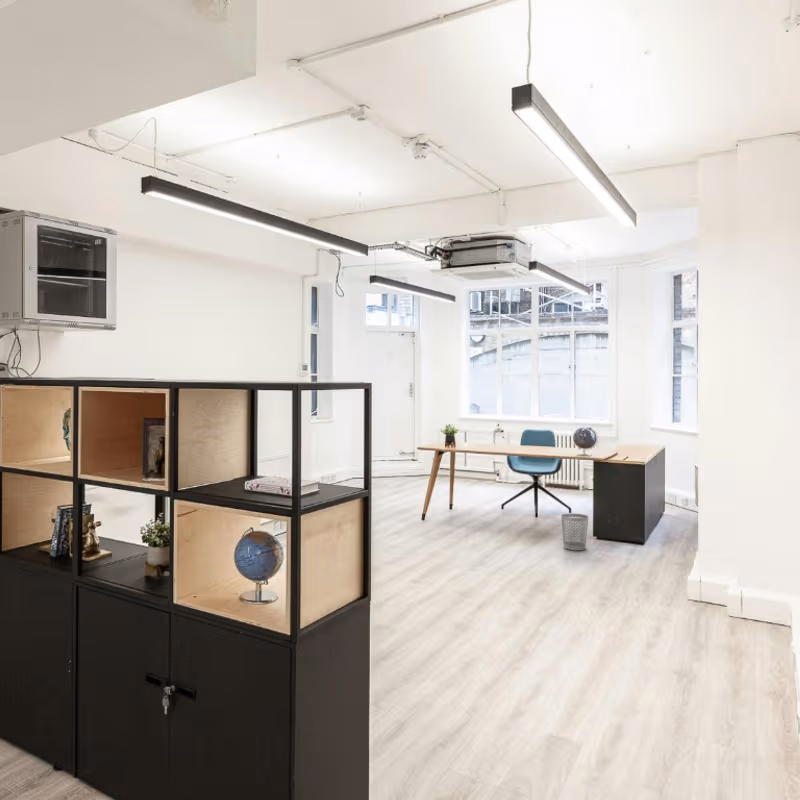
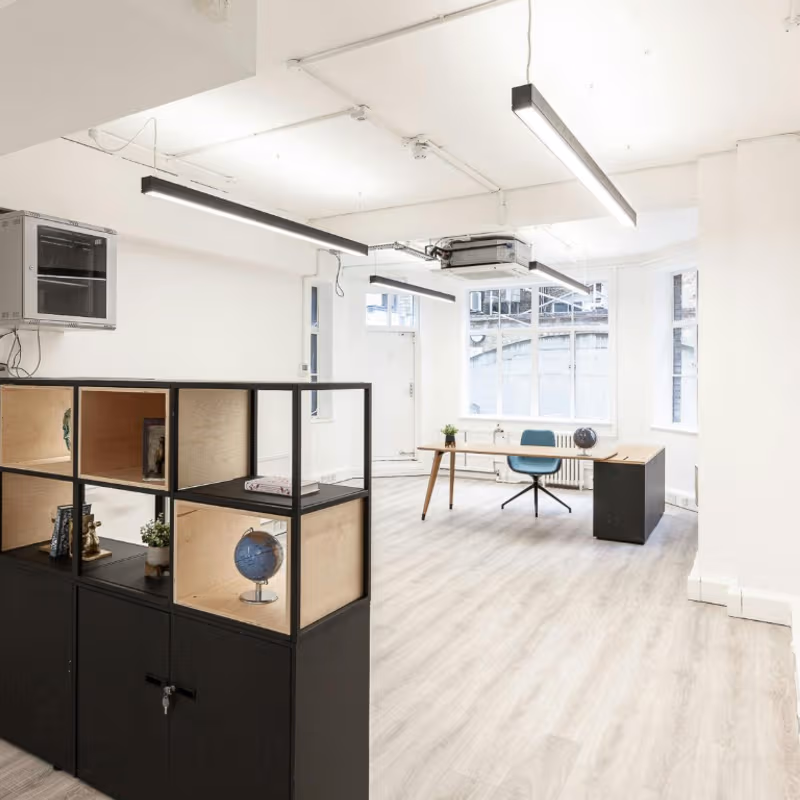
- wastebasket [560,513,589,551]
